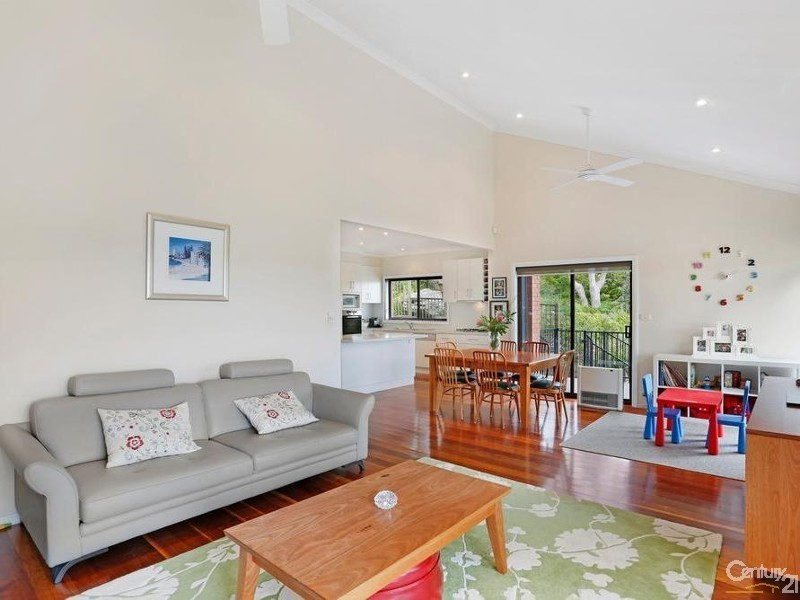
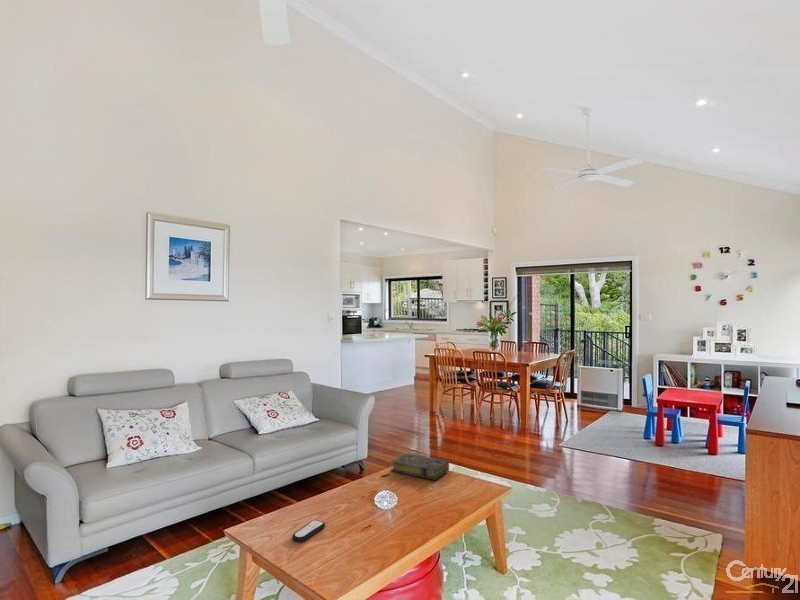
+ remote control [291,519,326,543]
+ book [390,452,450,481]
